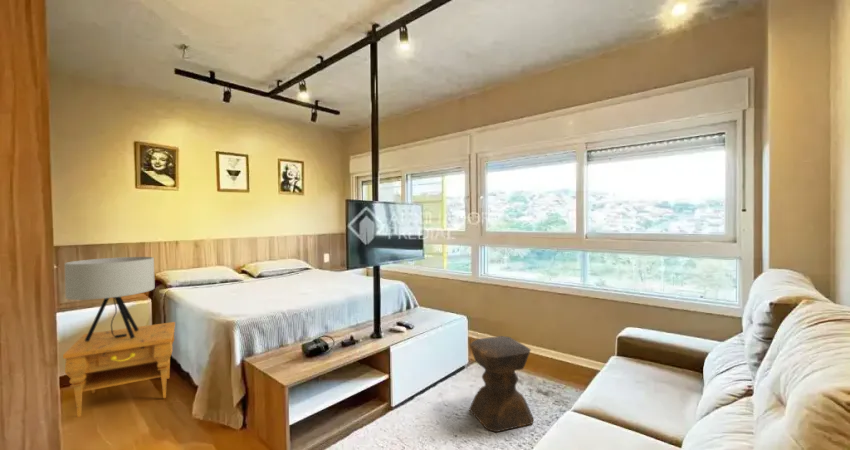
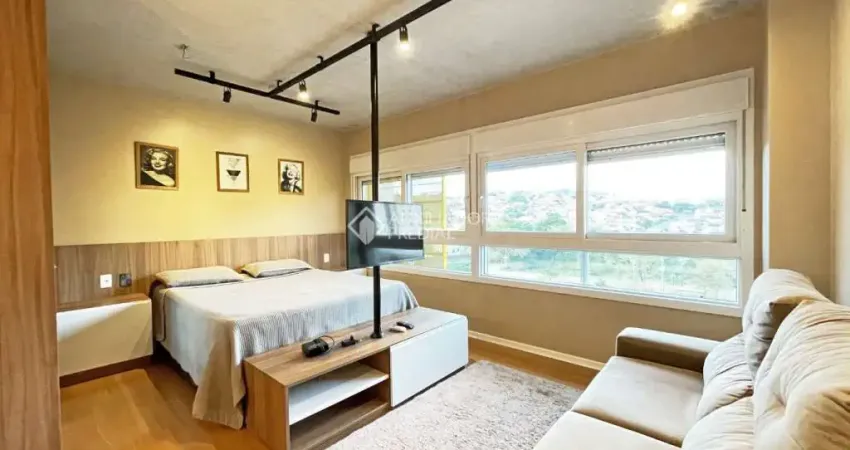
- stool [468,335,535,433]
- nightstand [62,321,176,418]
- table lamp [64,256,156,341]
